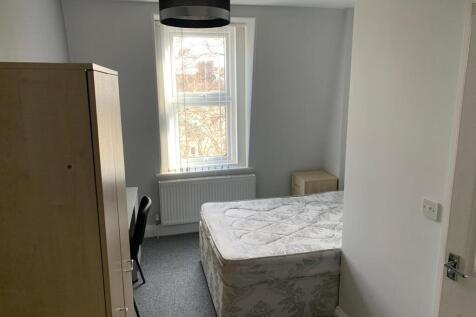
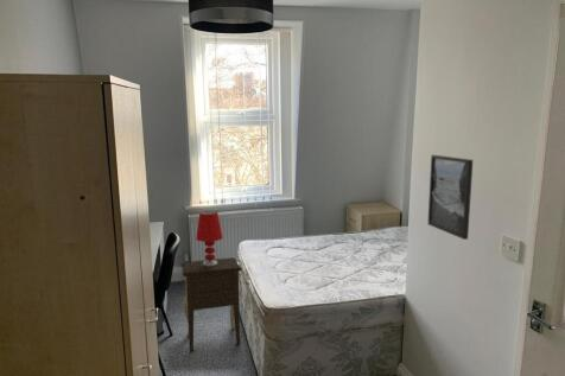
+ nightstand [180,256,243,352]
+ table lamp [195,210,224,266]
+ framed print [427,154,474,241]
